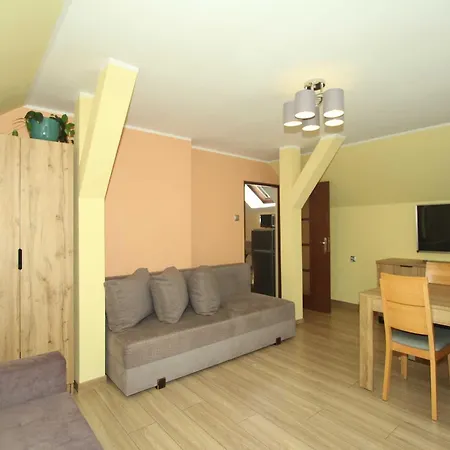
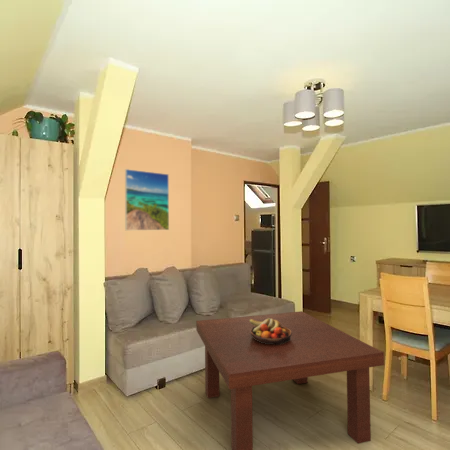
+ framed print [124,168,170,231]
+ fruit bowl [249,318,292,345]
+ coffee table [195,310,385,450]
